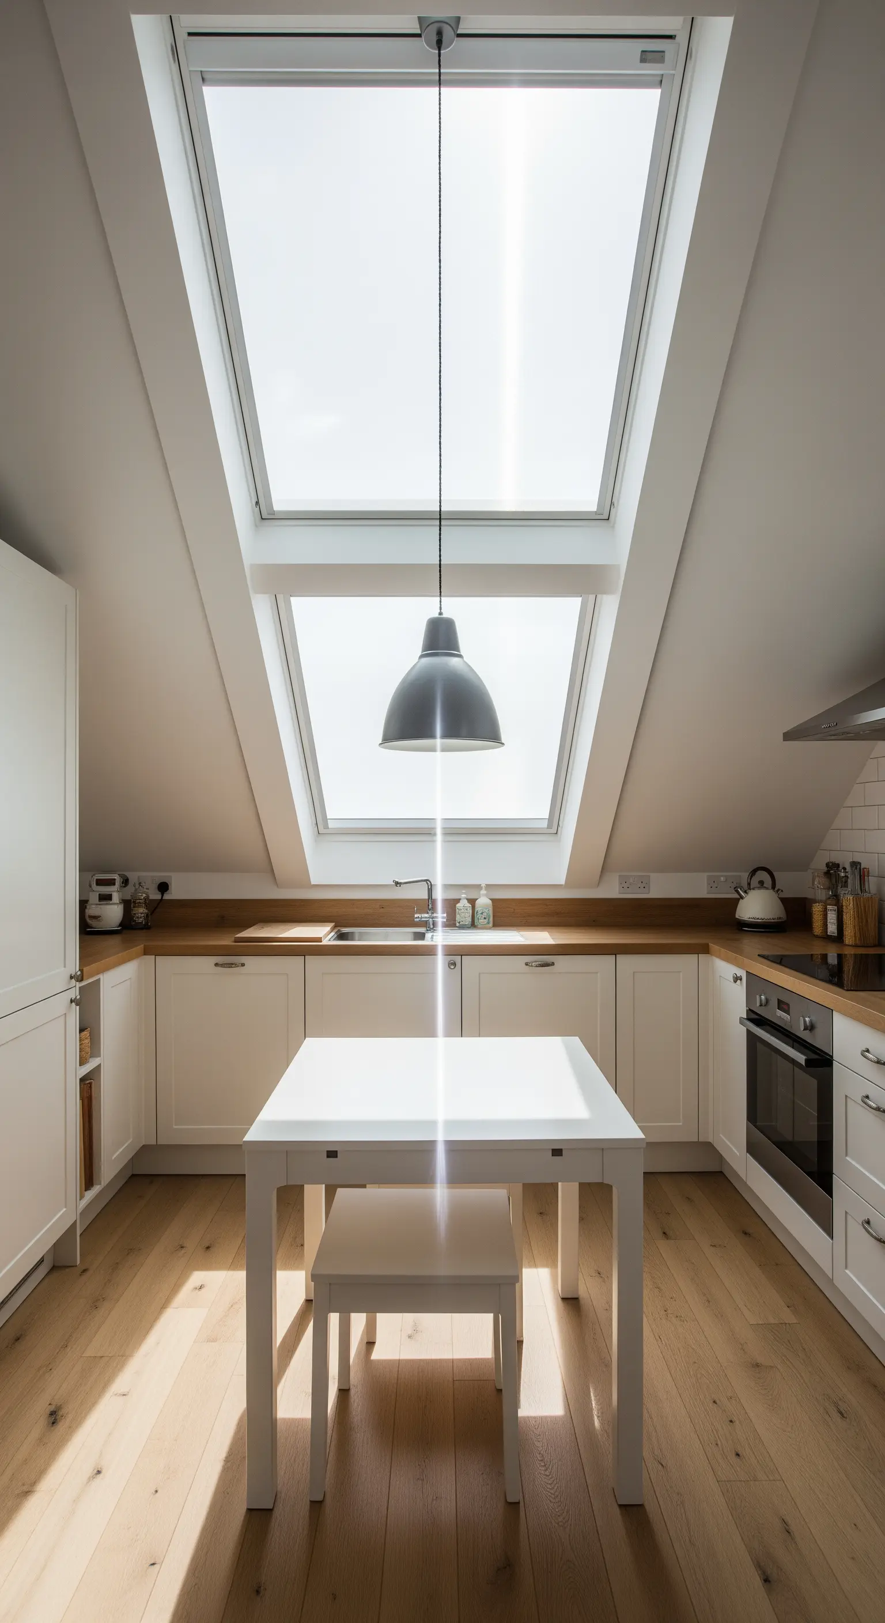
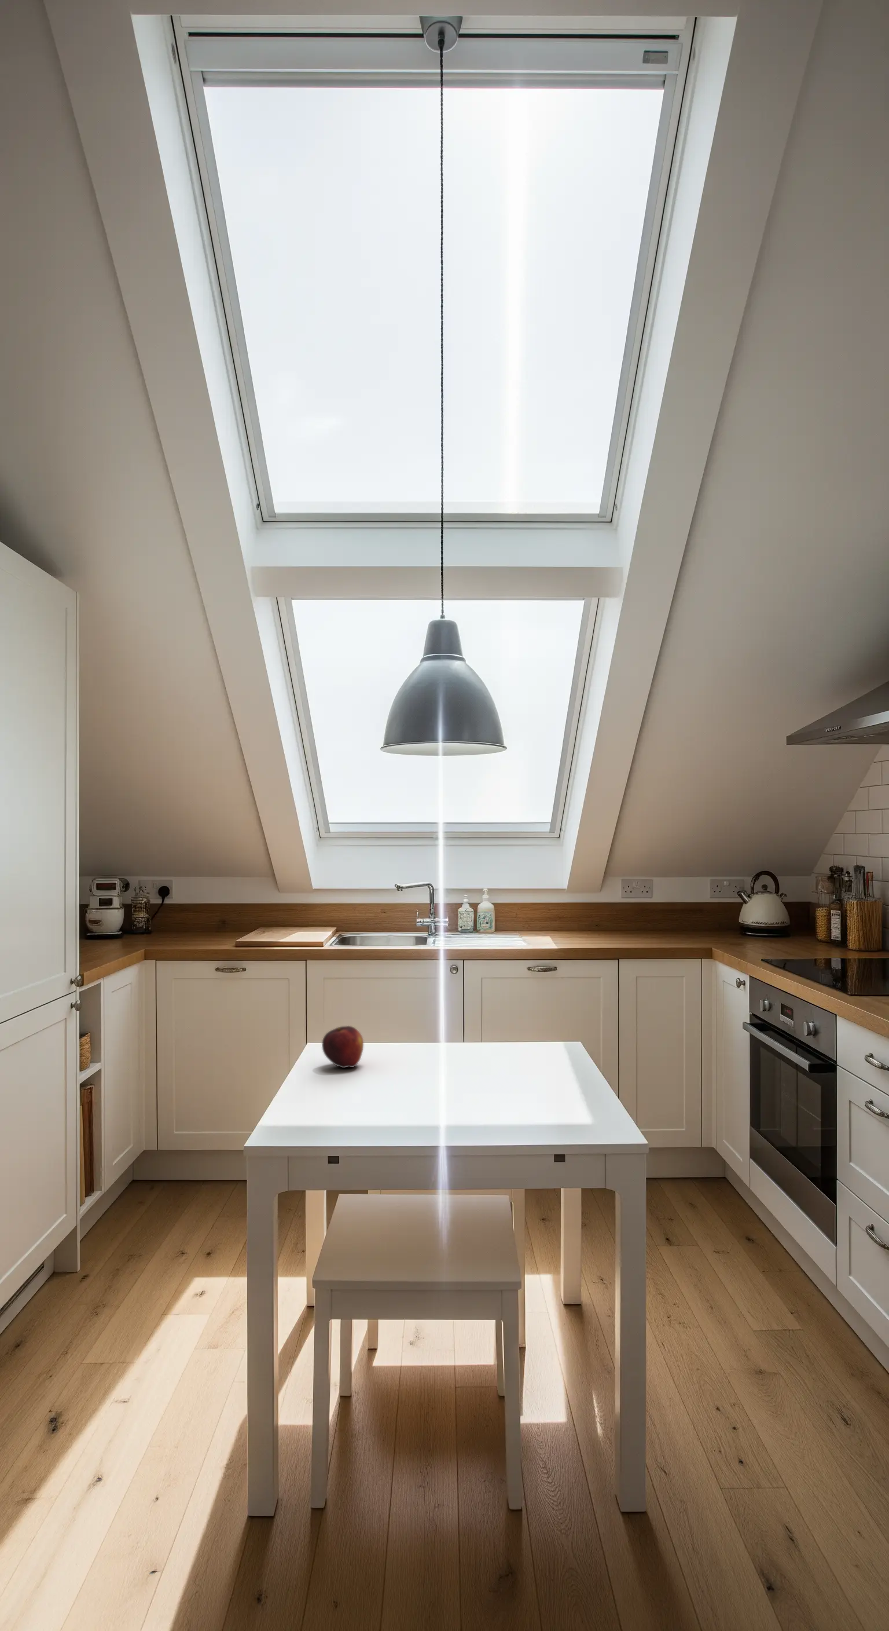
+ fruit [321,1025,365,1069]
